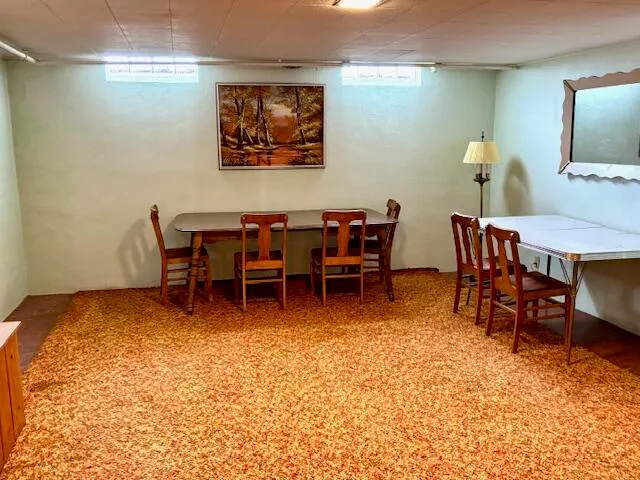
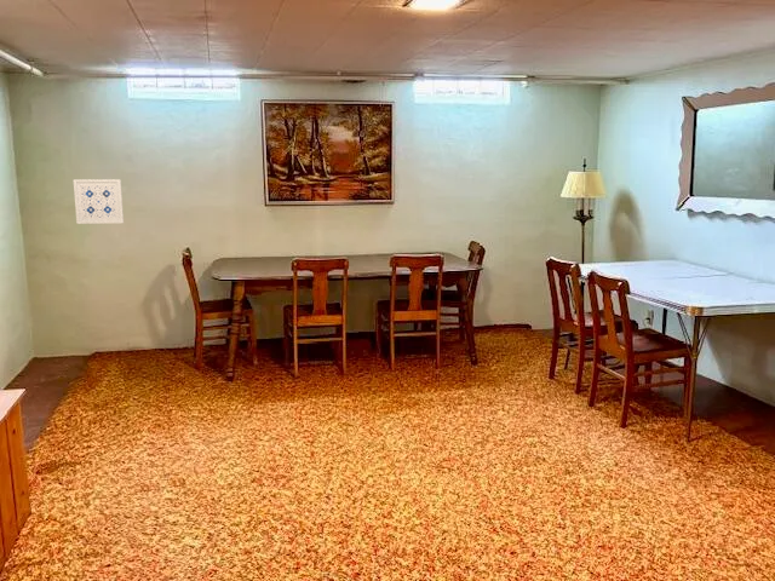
+ wall art [73,178,125,225]
